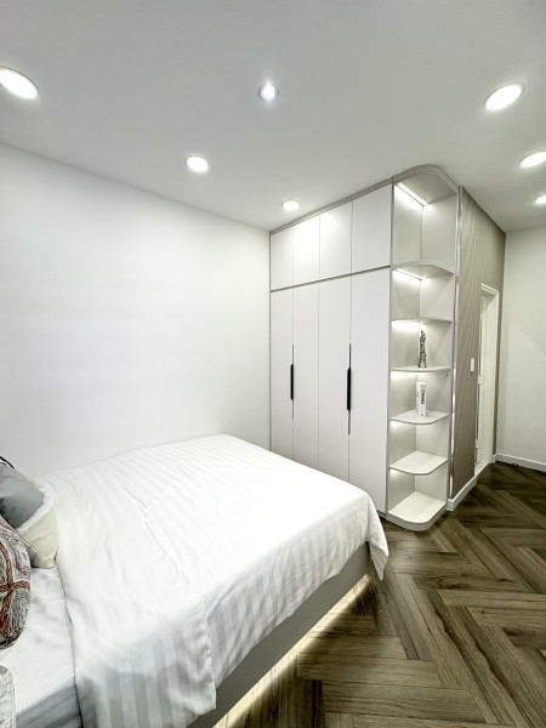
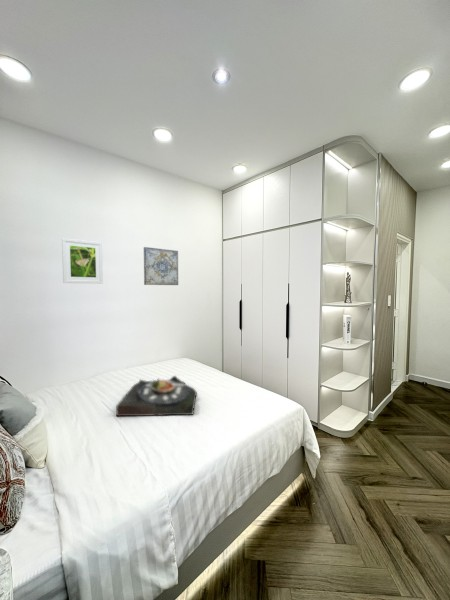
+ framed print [61,237,104,284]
+ serving tray [115,375,198,417]
+ wall art [143,246,179,286]
